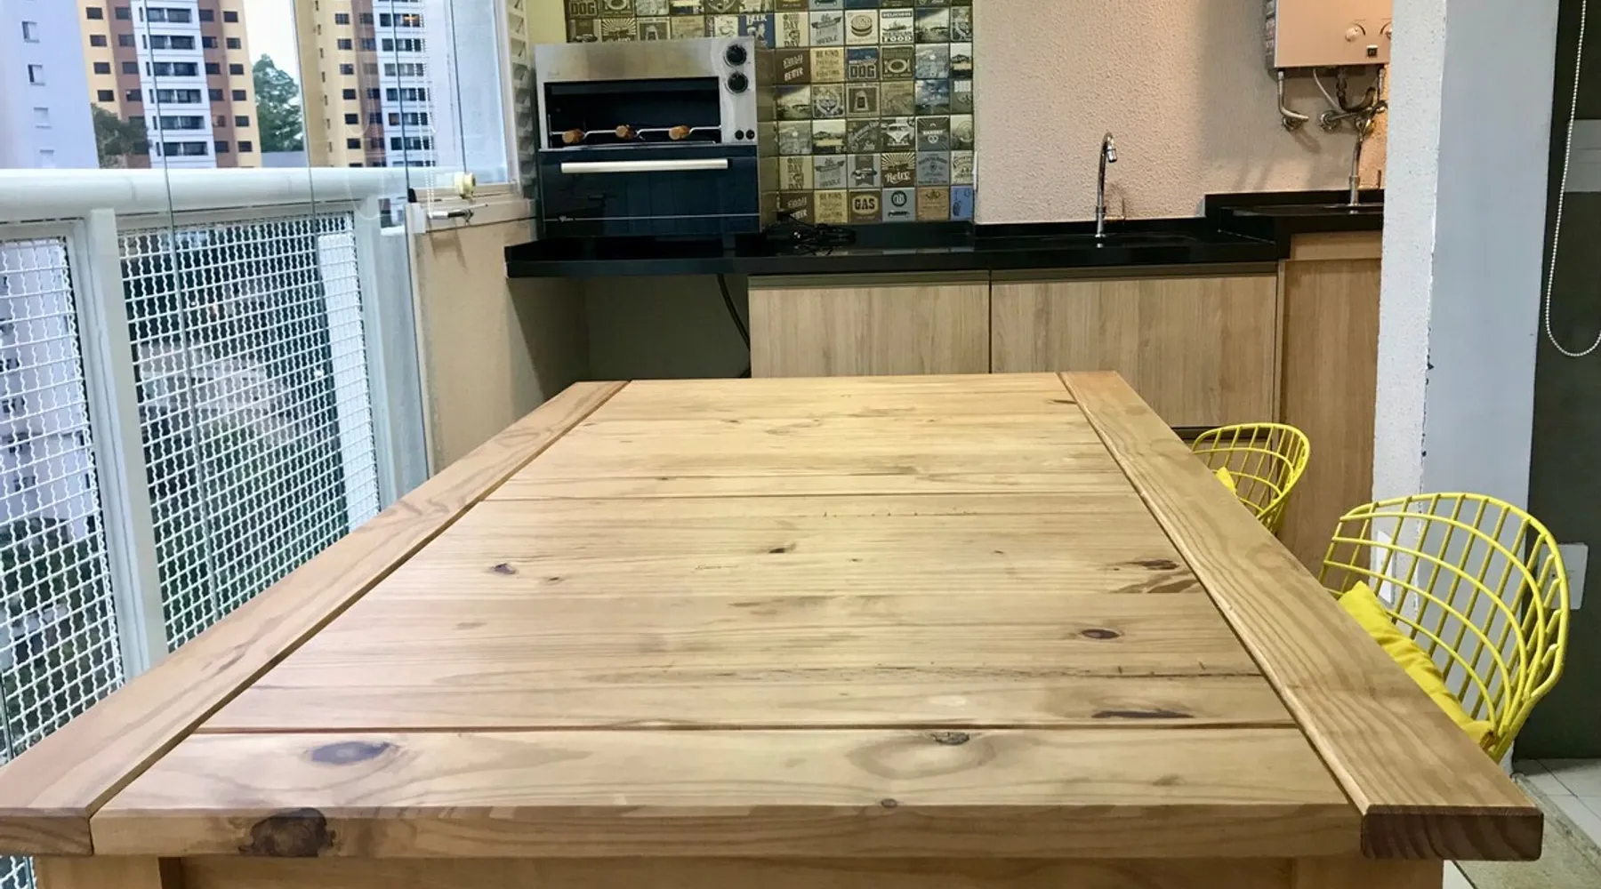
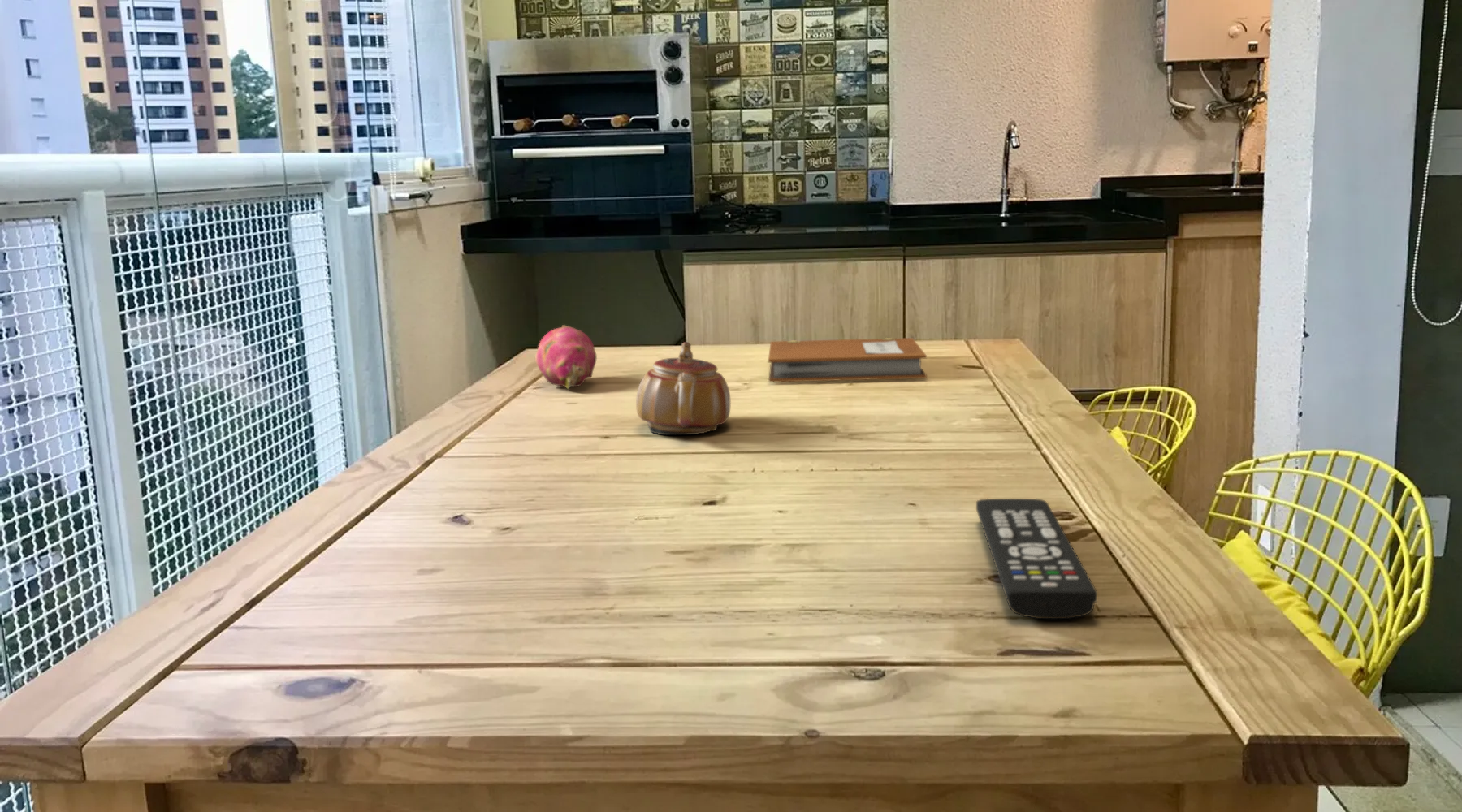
+ fruit [534,324,598,391]
+ remote control [975,498,1098,620]
+ teapot [635,341,732,436]
+ notebook [768,337,928,382]
